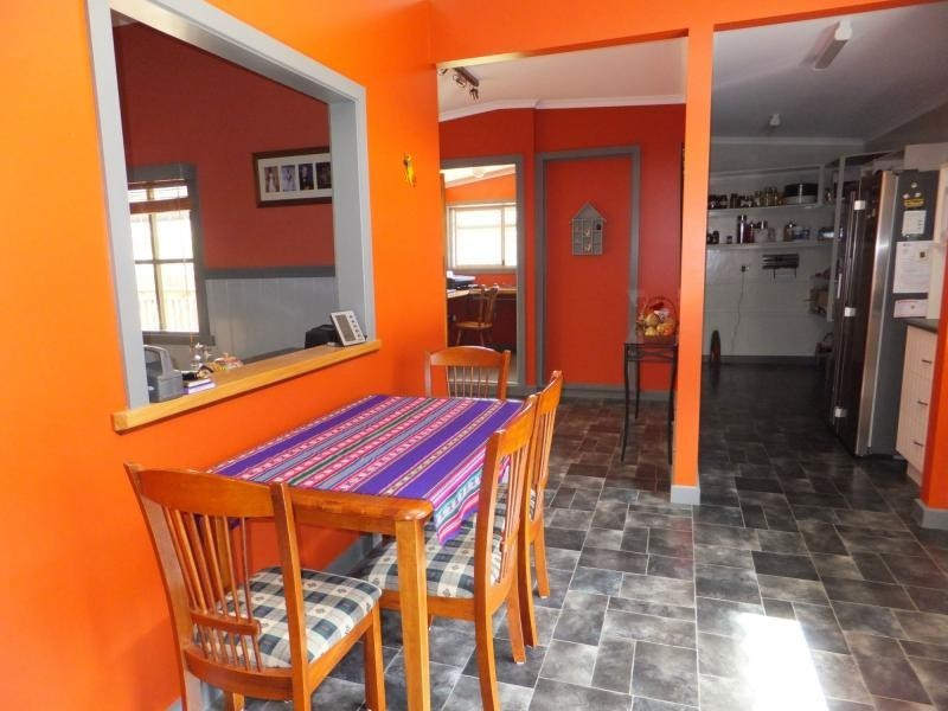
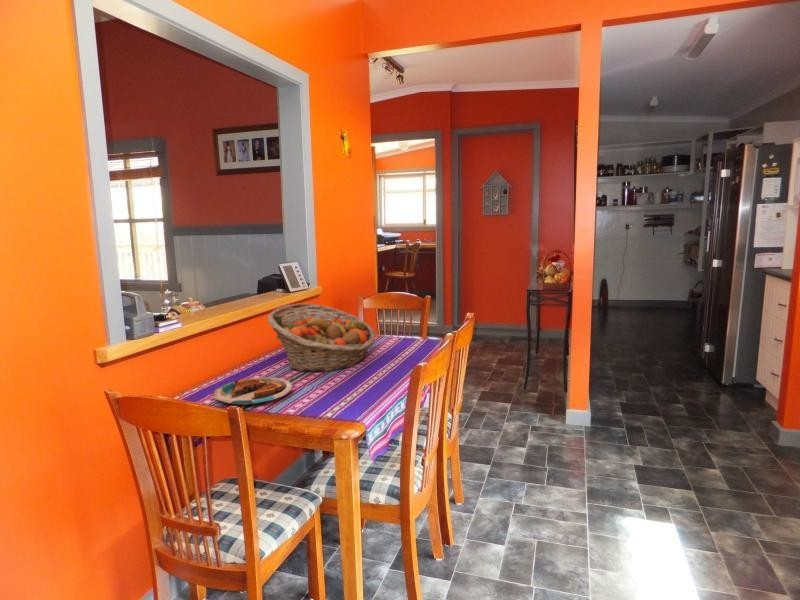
+ fruit basket [266,302,377,373]
+ plate [212,376,293,406]
